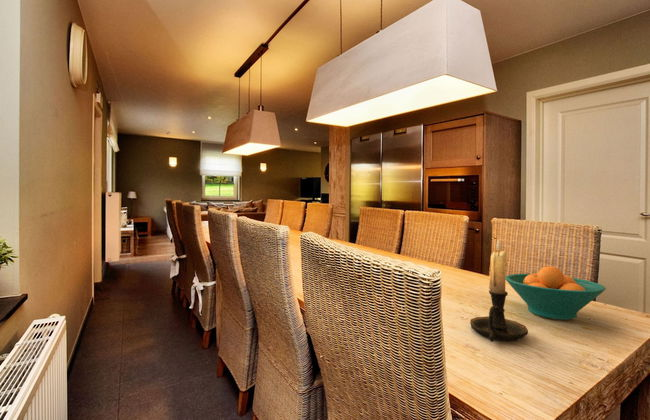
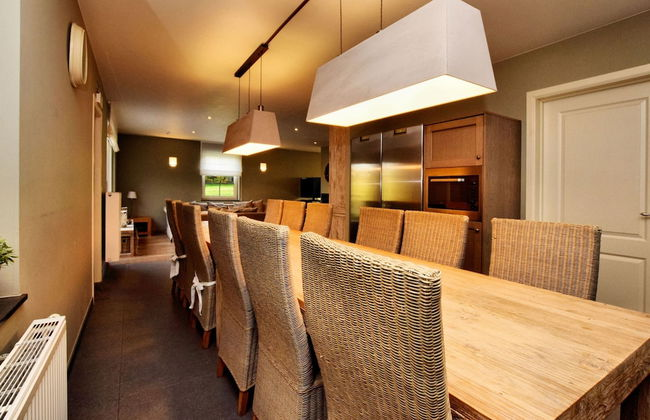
- candle holder [470,237,529,343]
- fruit bowl [505,265,607,321]
